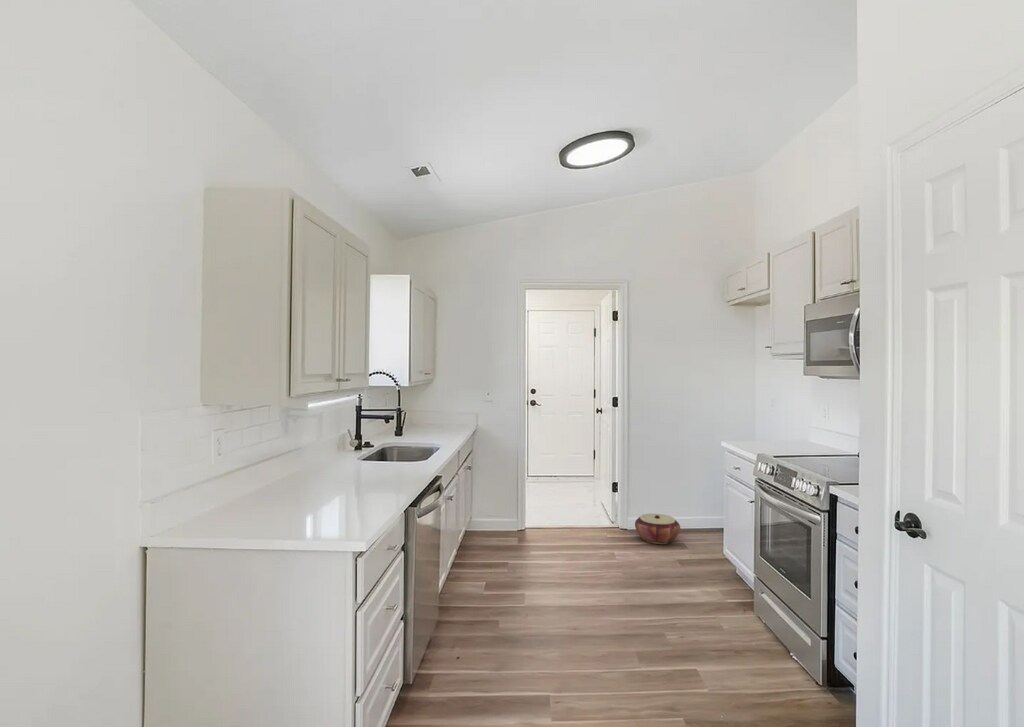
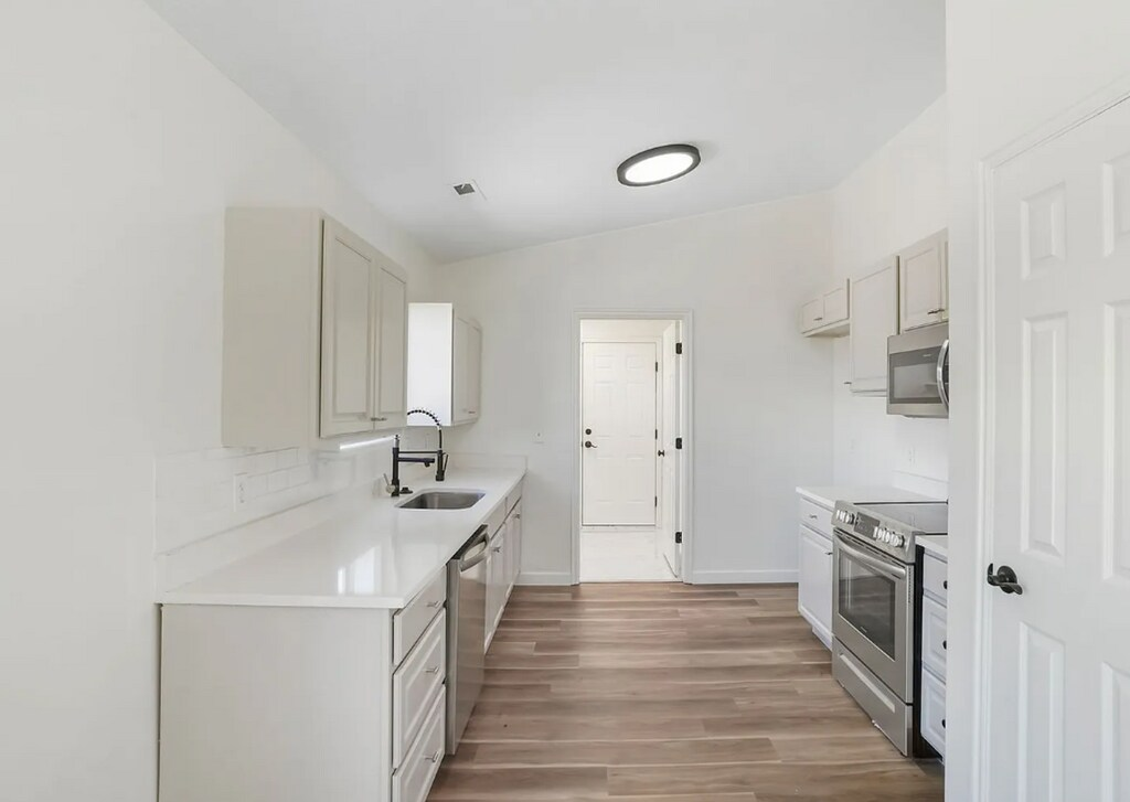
- woven basket [634,513,681,545]
